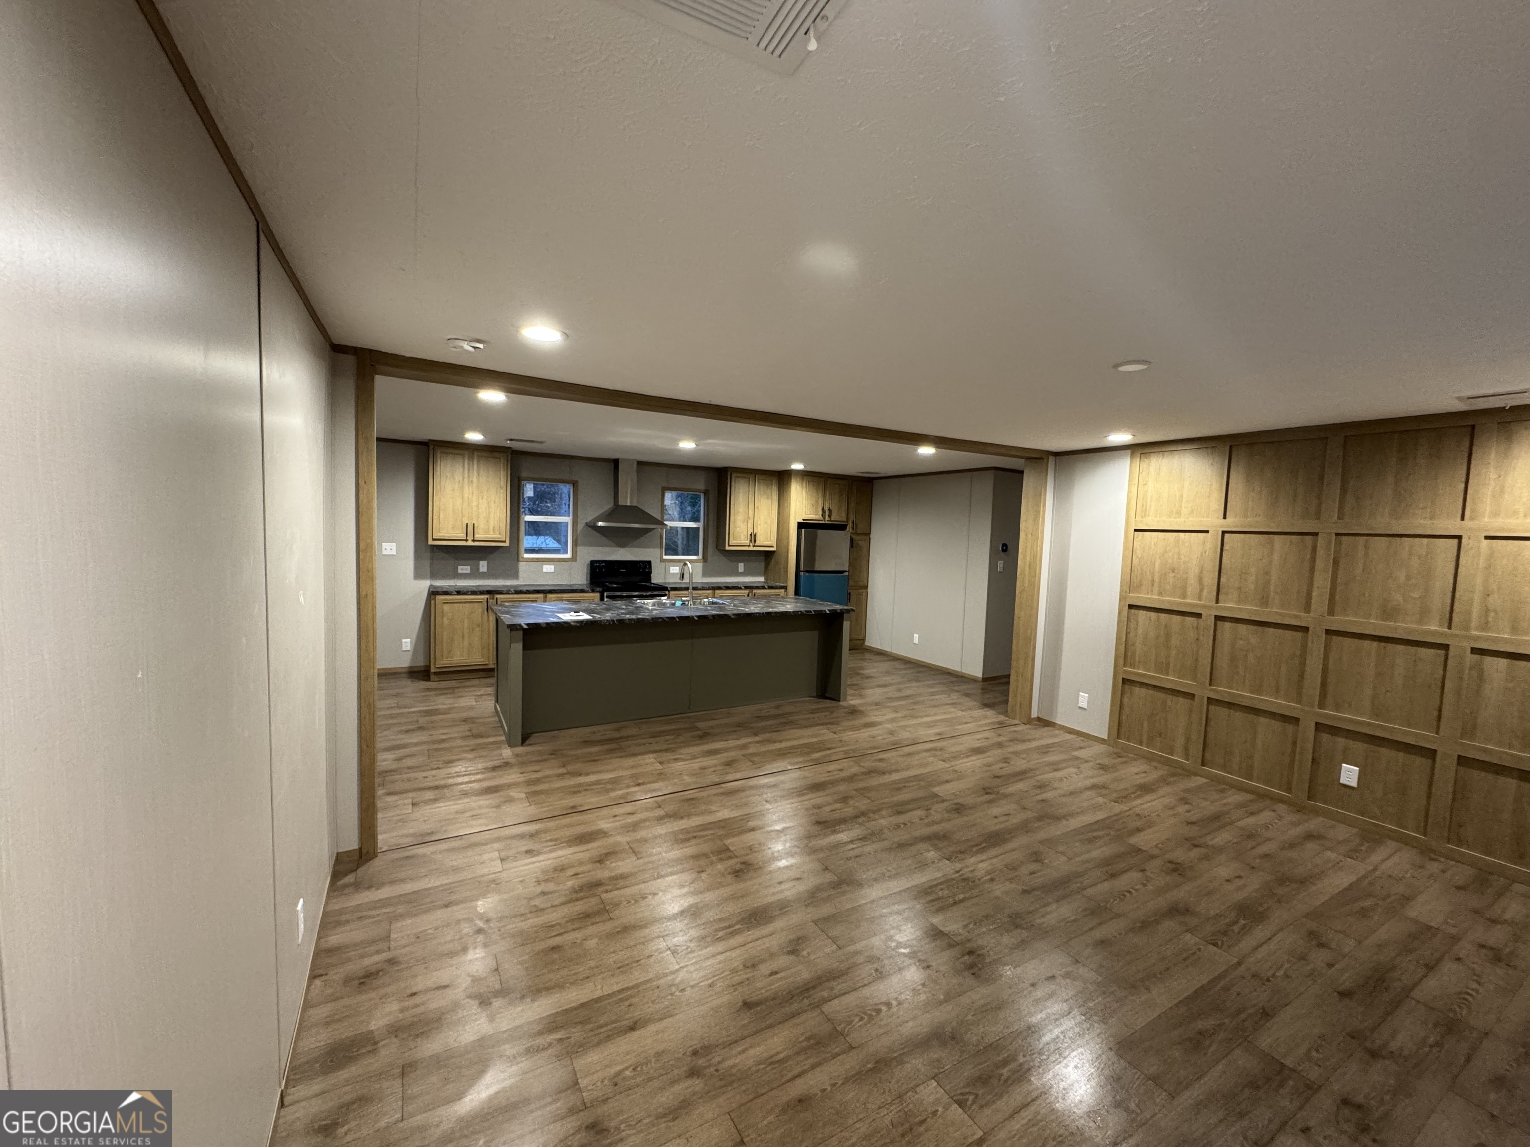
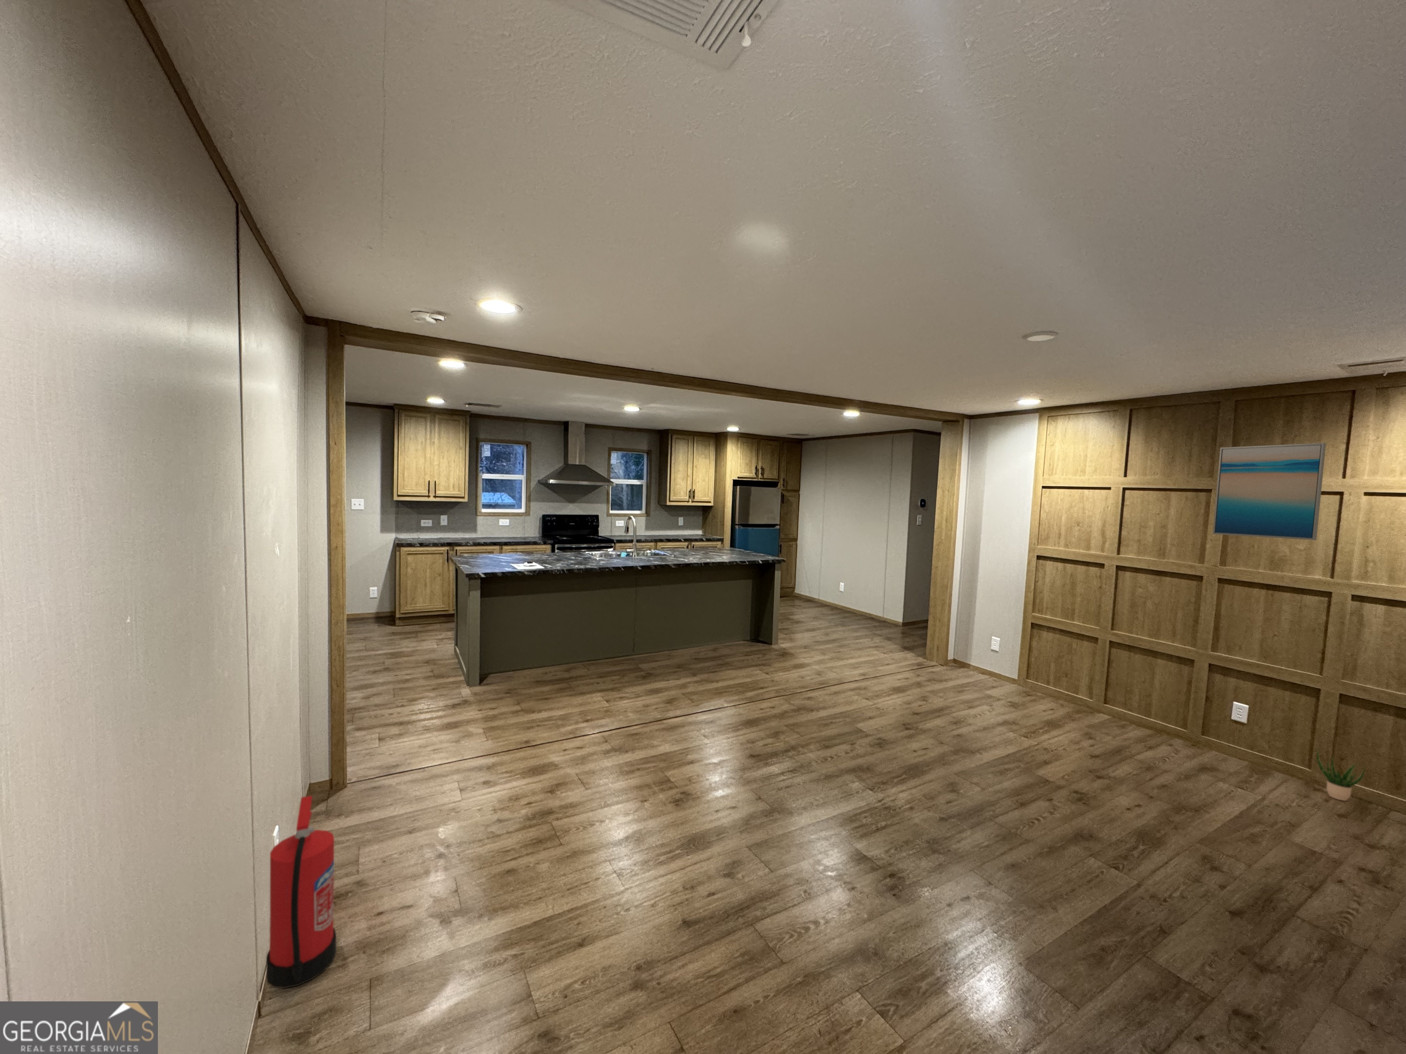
+ fire extinguisher [266,795,337,989]
+ potted plant [1316,746,1365,802]
+ wall art [1212,443,1326,540]
